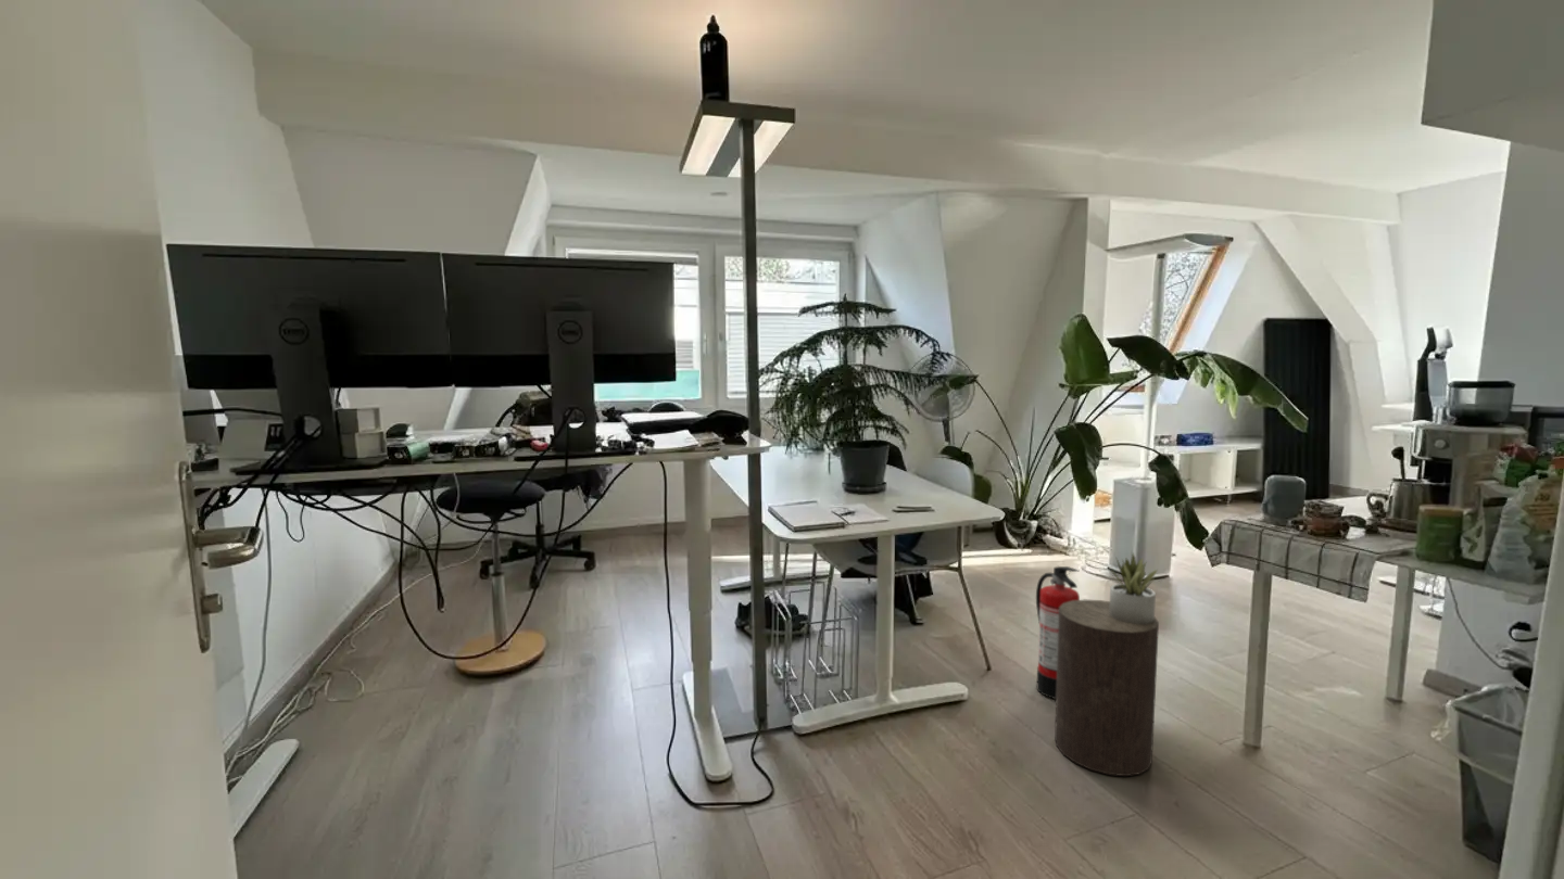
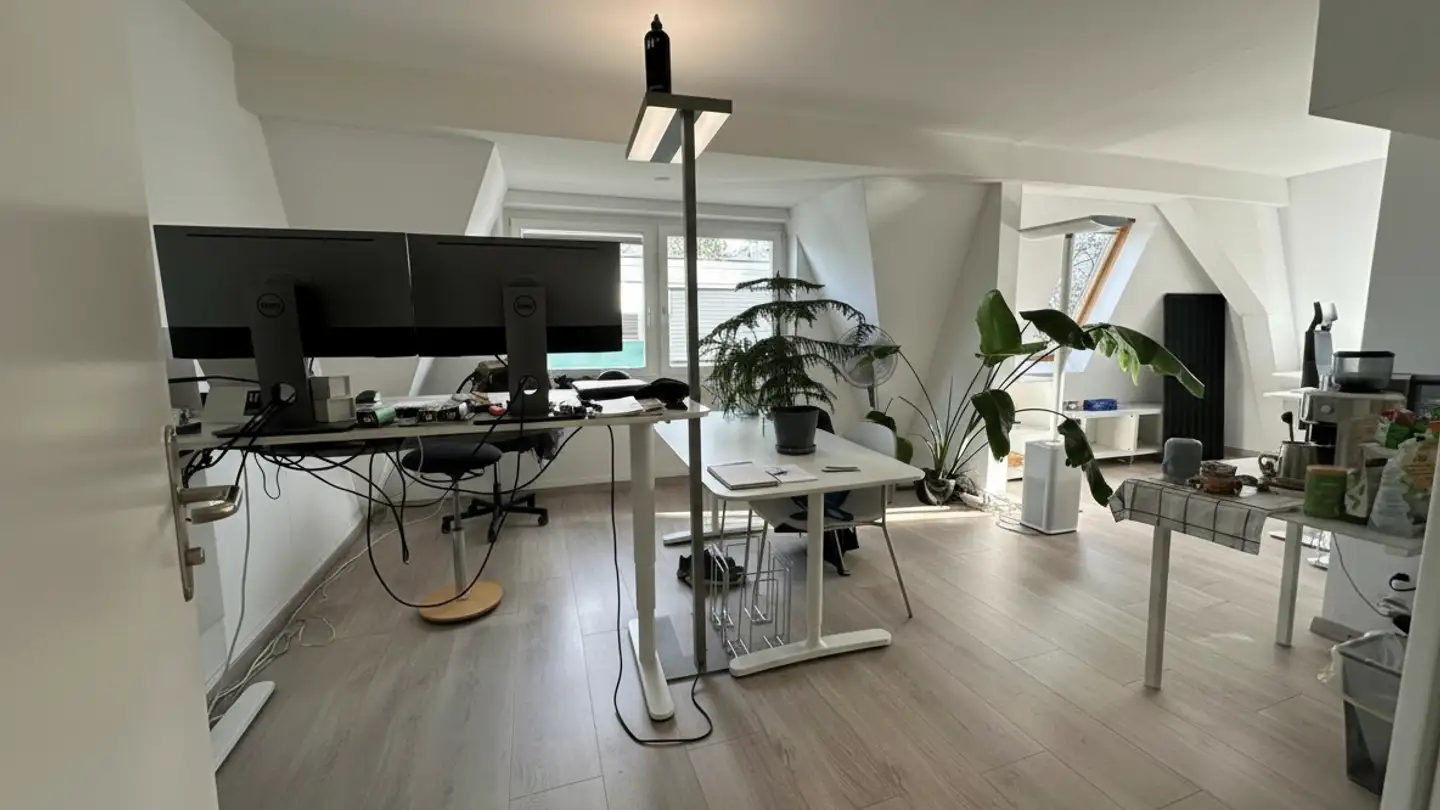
- fire extinguisher [1035,565,1081,700]
- succulent plant [1109,551,1159,624]
- stool [1054,599,1160,777]
